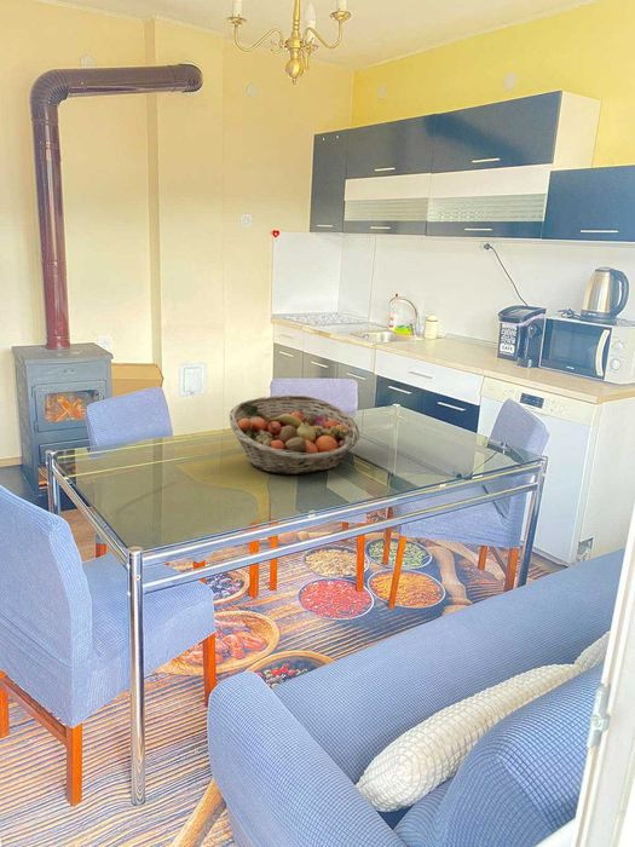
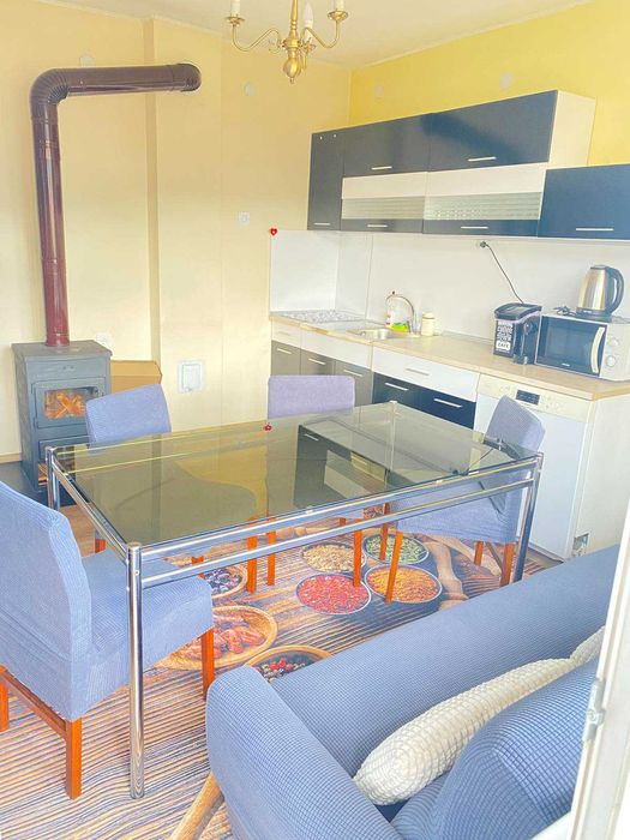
- fruit basket [229,394,360,476]
